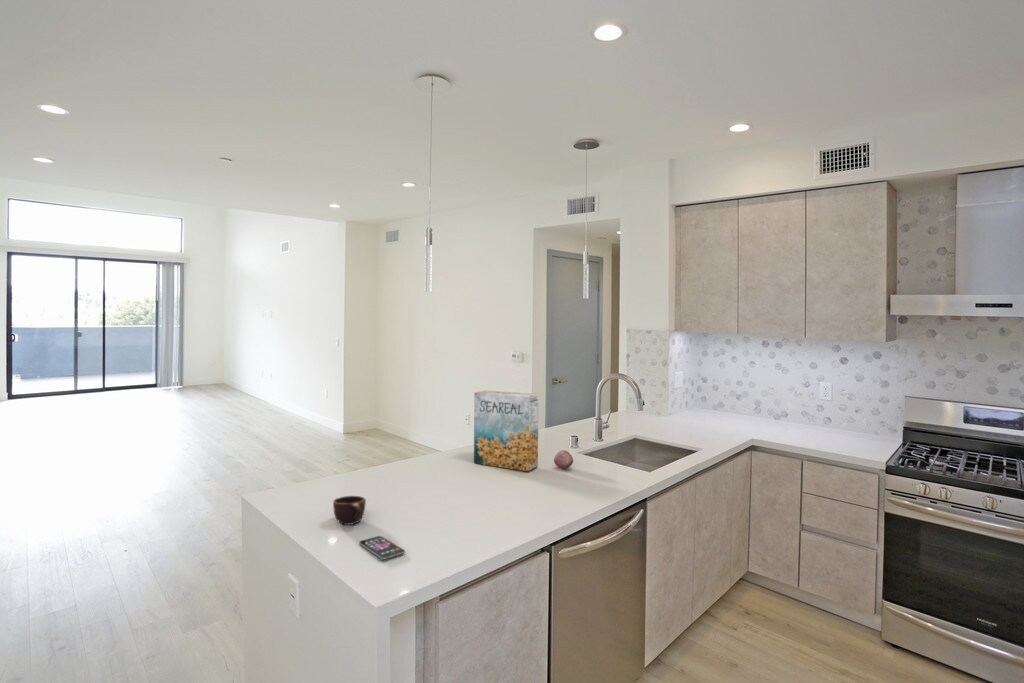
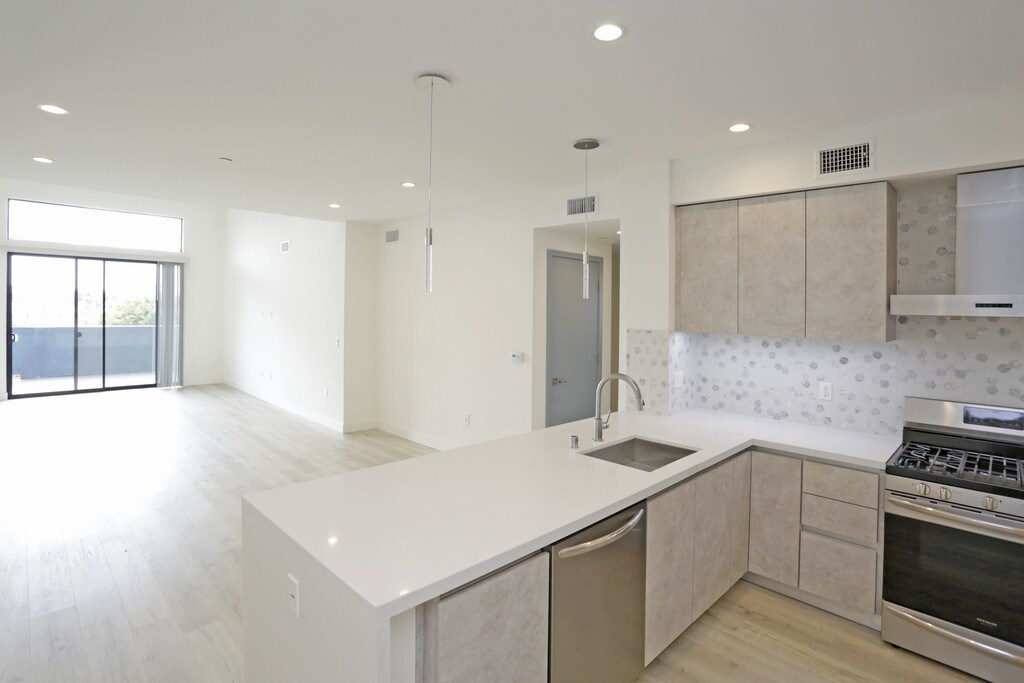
- mug [332,495,367,526]
- cereal box [473,390,540,472]
- fruit [553,449,574,470]
- smartphone [358,535,406,561]
